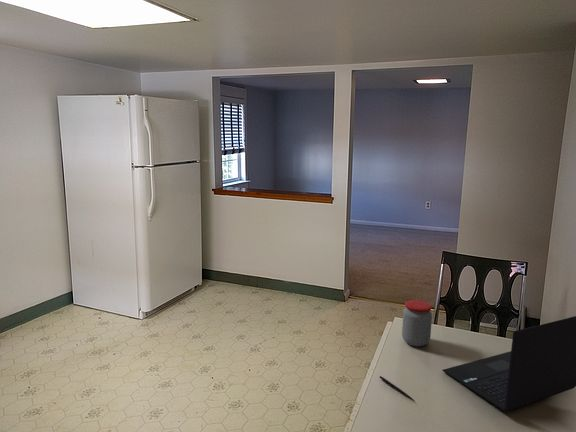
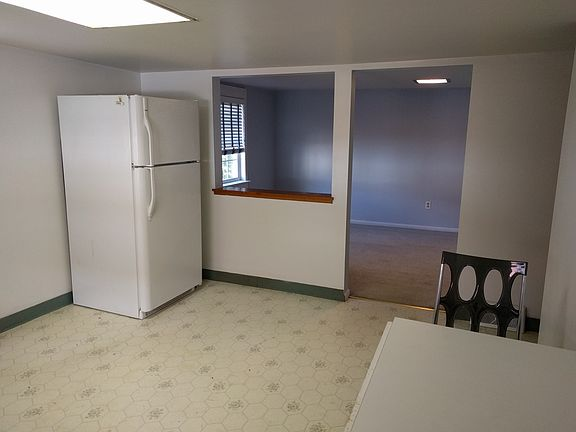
- jar [401,299,433,347]
- pen [379,375,416,402]
- laptop [441,315,576,413]
